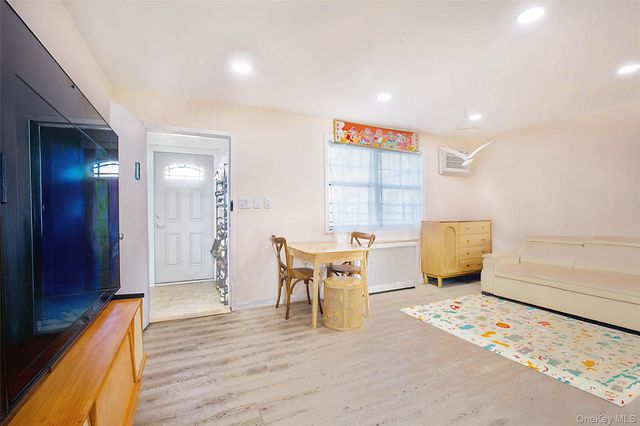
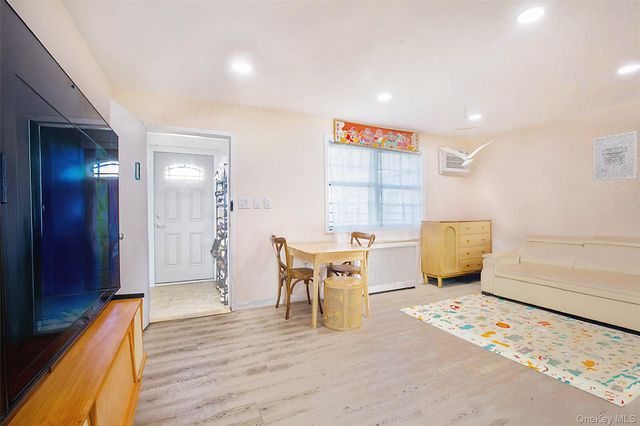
+ wall art [592,130,639,182]
